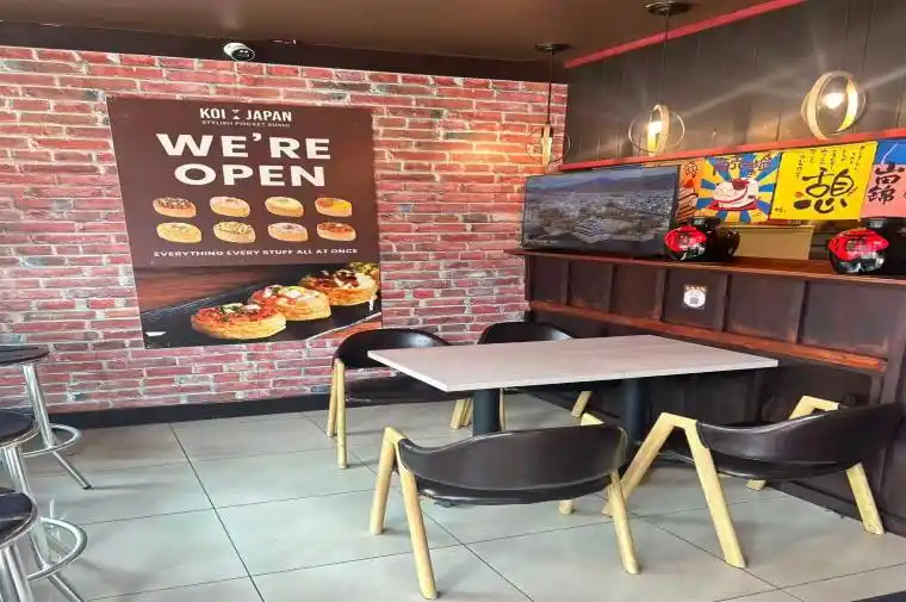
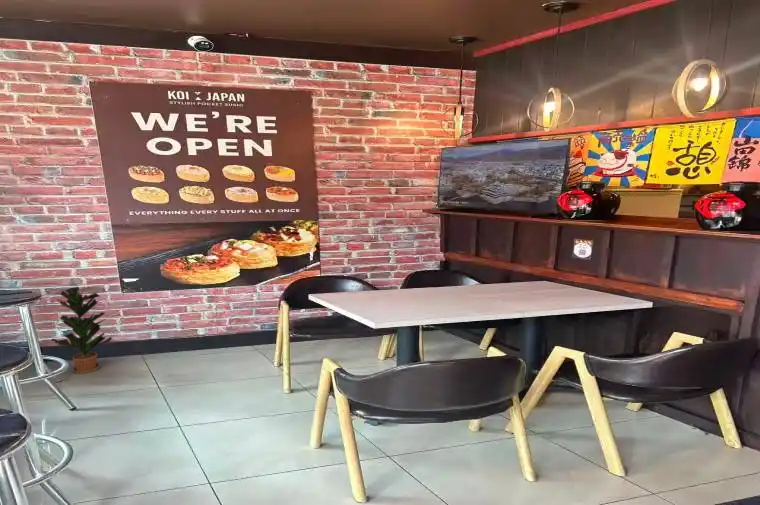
+ potted plant [50,286,113,374]
